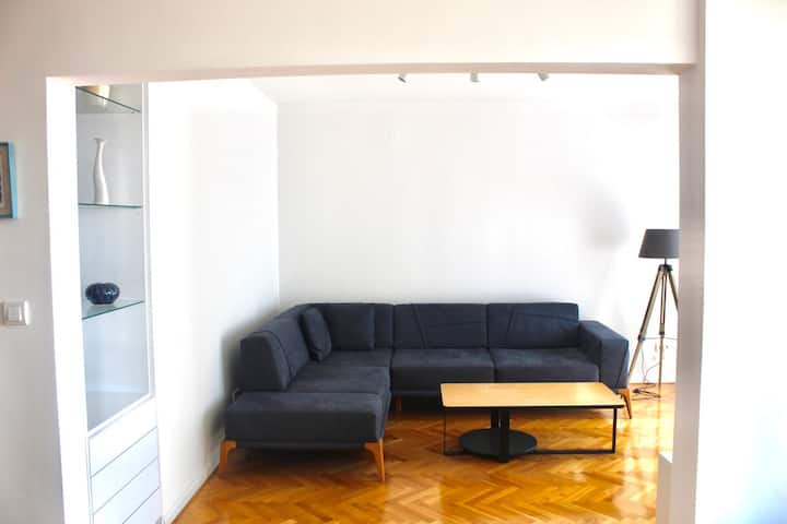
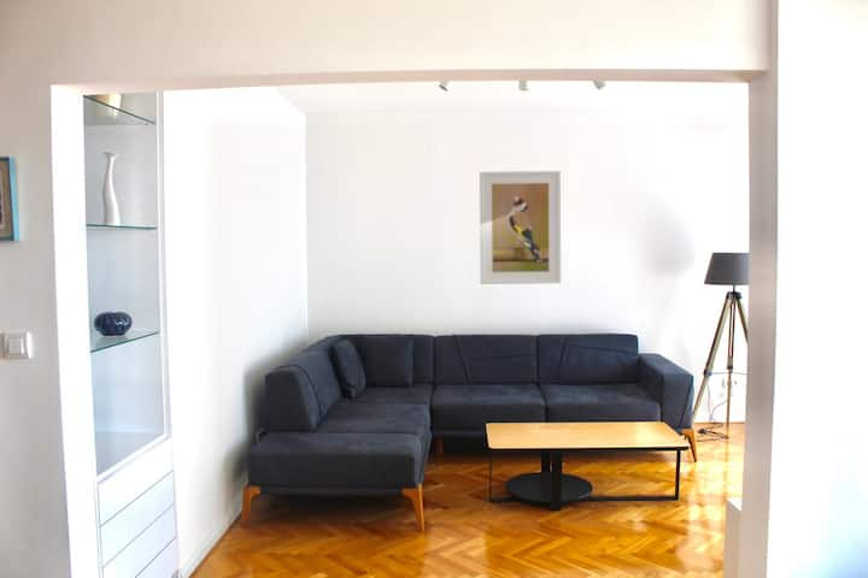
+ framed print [479,170,562,285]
